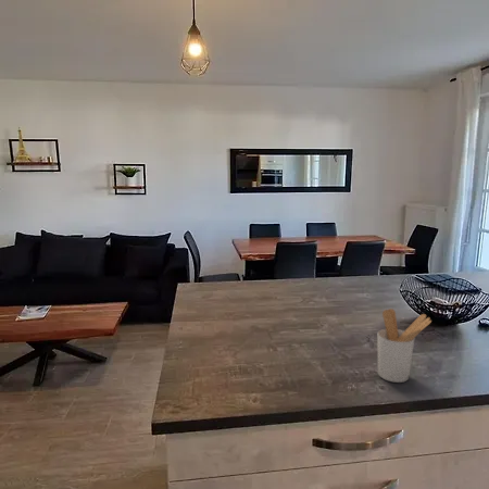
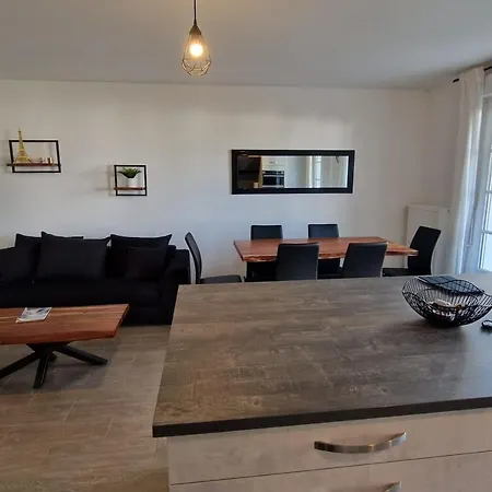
- utensil holder [377,308,432,384]
